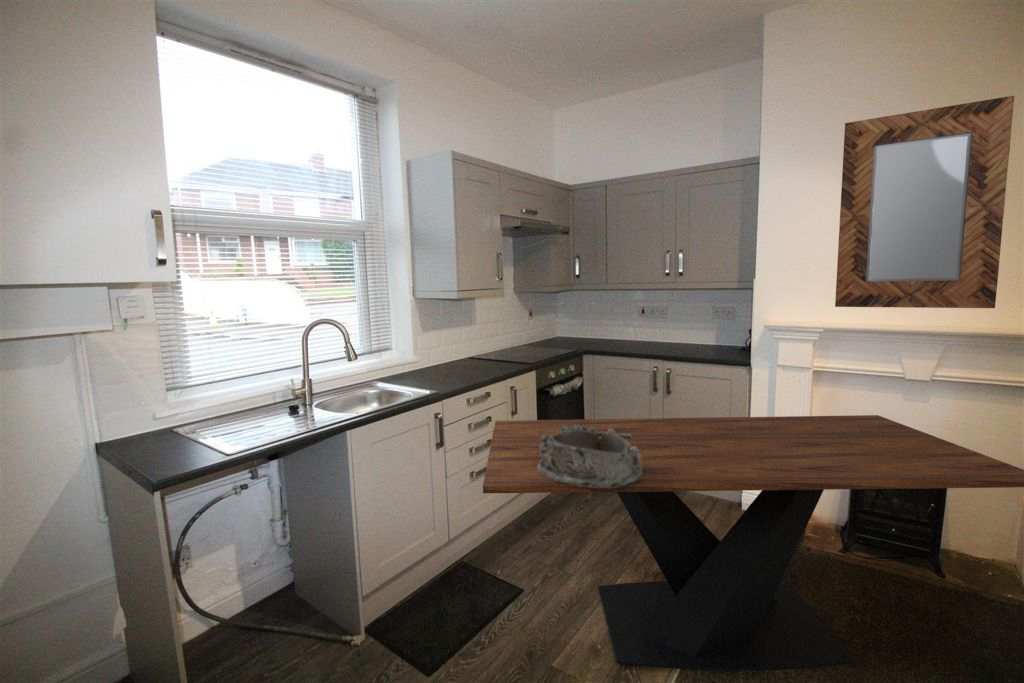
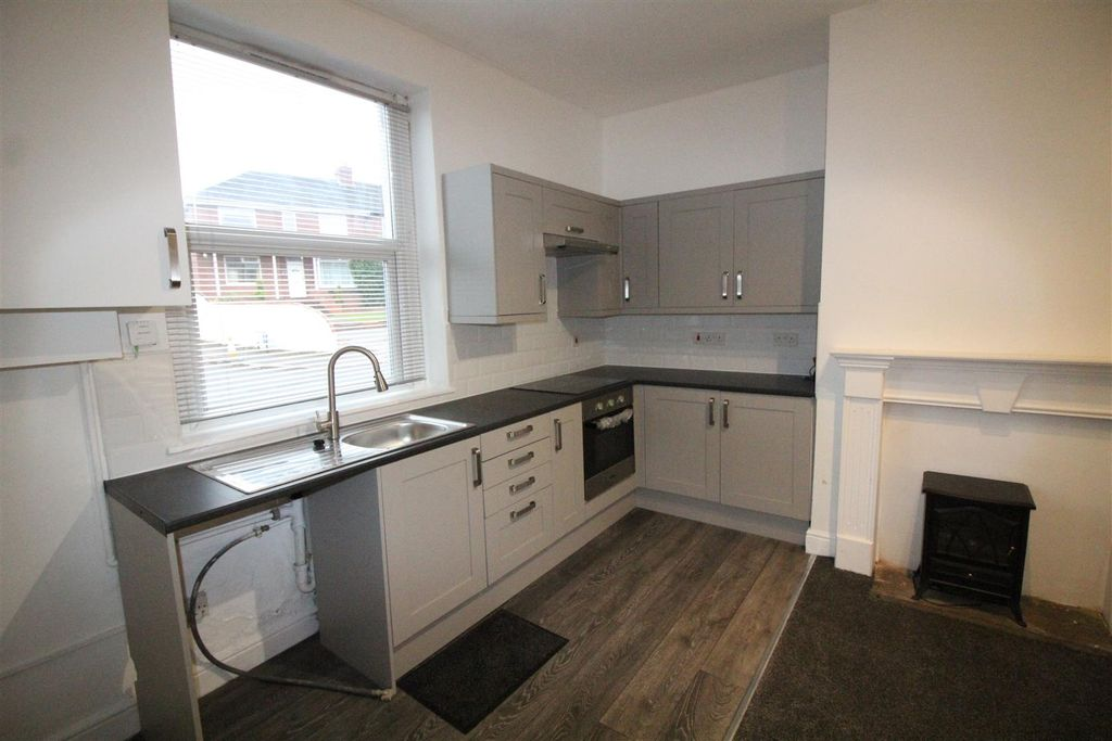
- dining table [482,414,1024,671]
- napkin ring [538,424,642,488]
- home mirror [834,95,1015,309]
